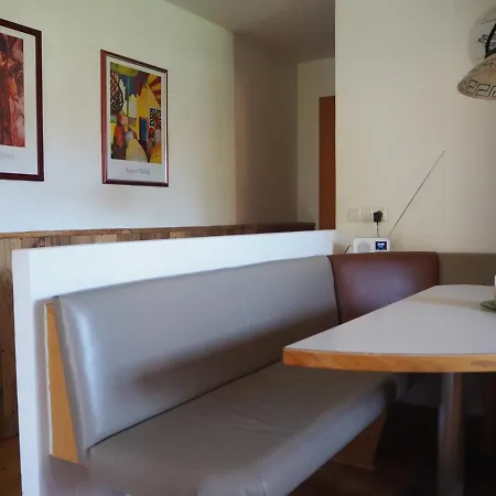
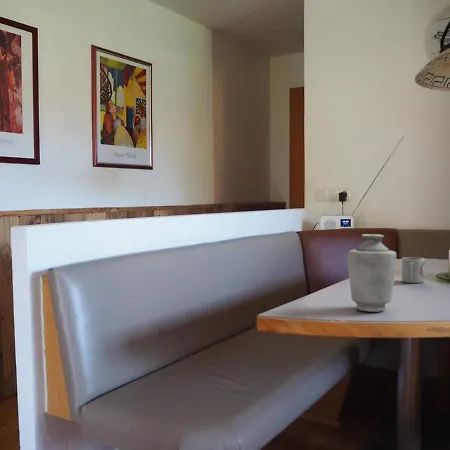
+ vase [347,233,397,313]
+ cup [401,256,426,284]
